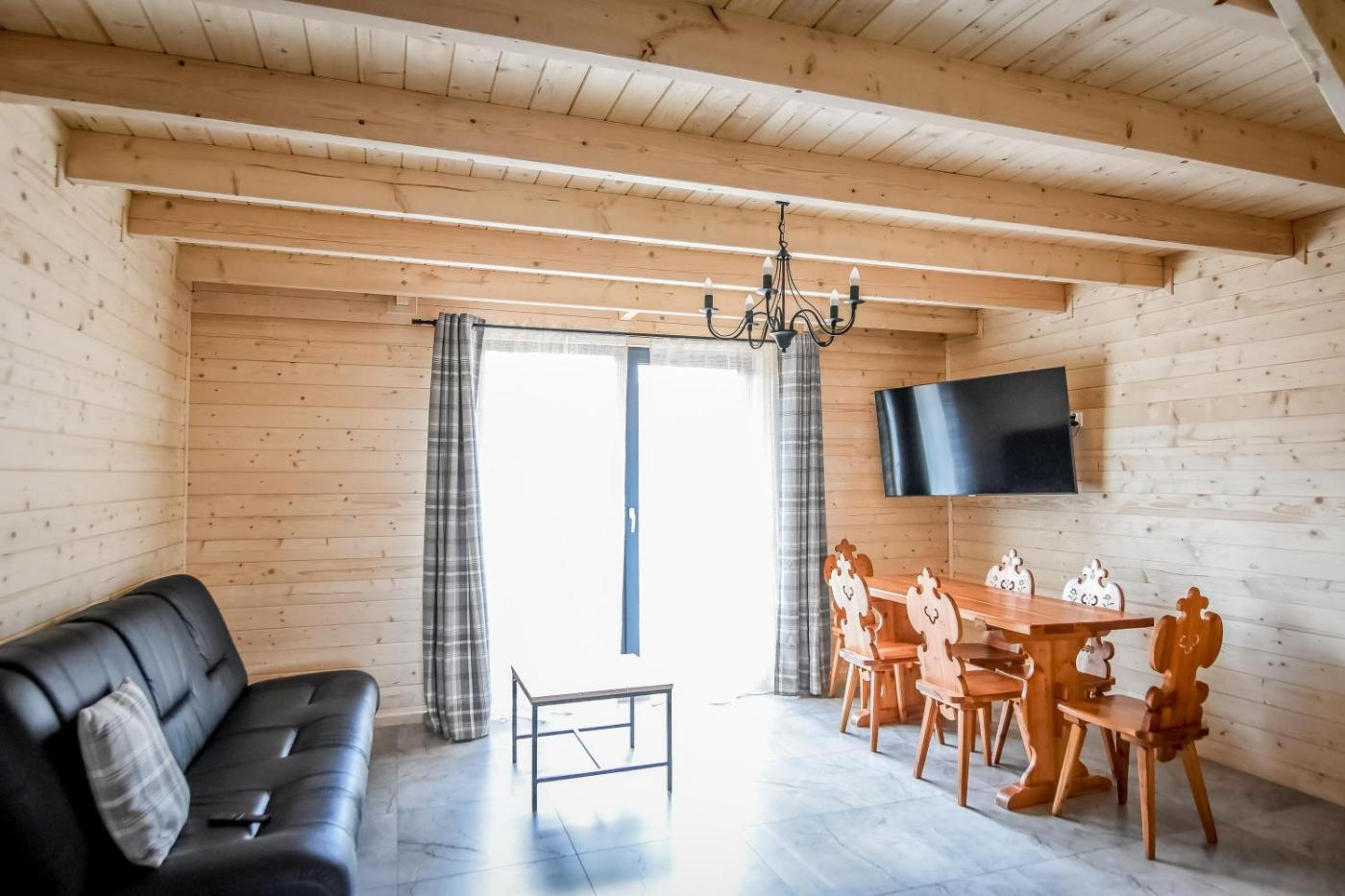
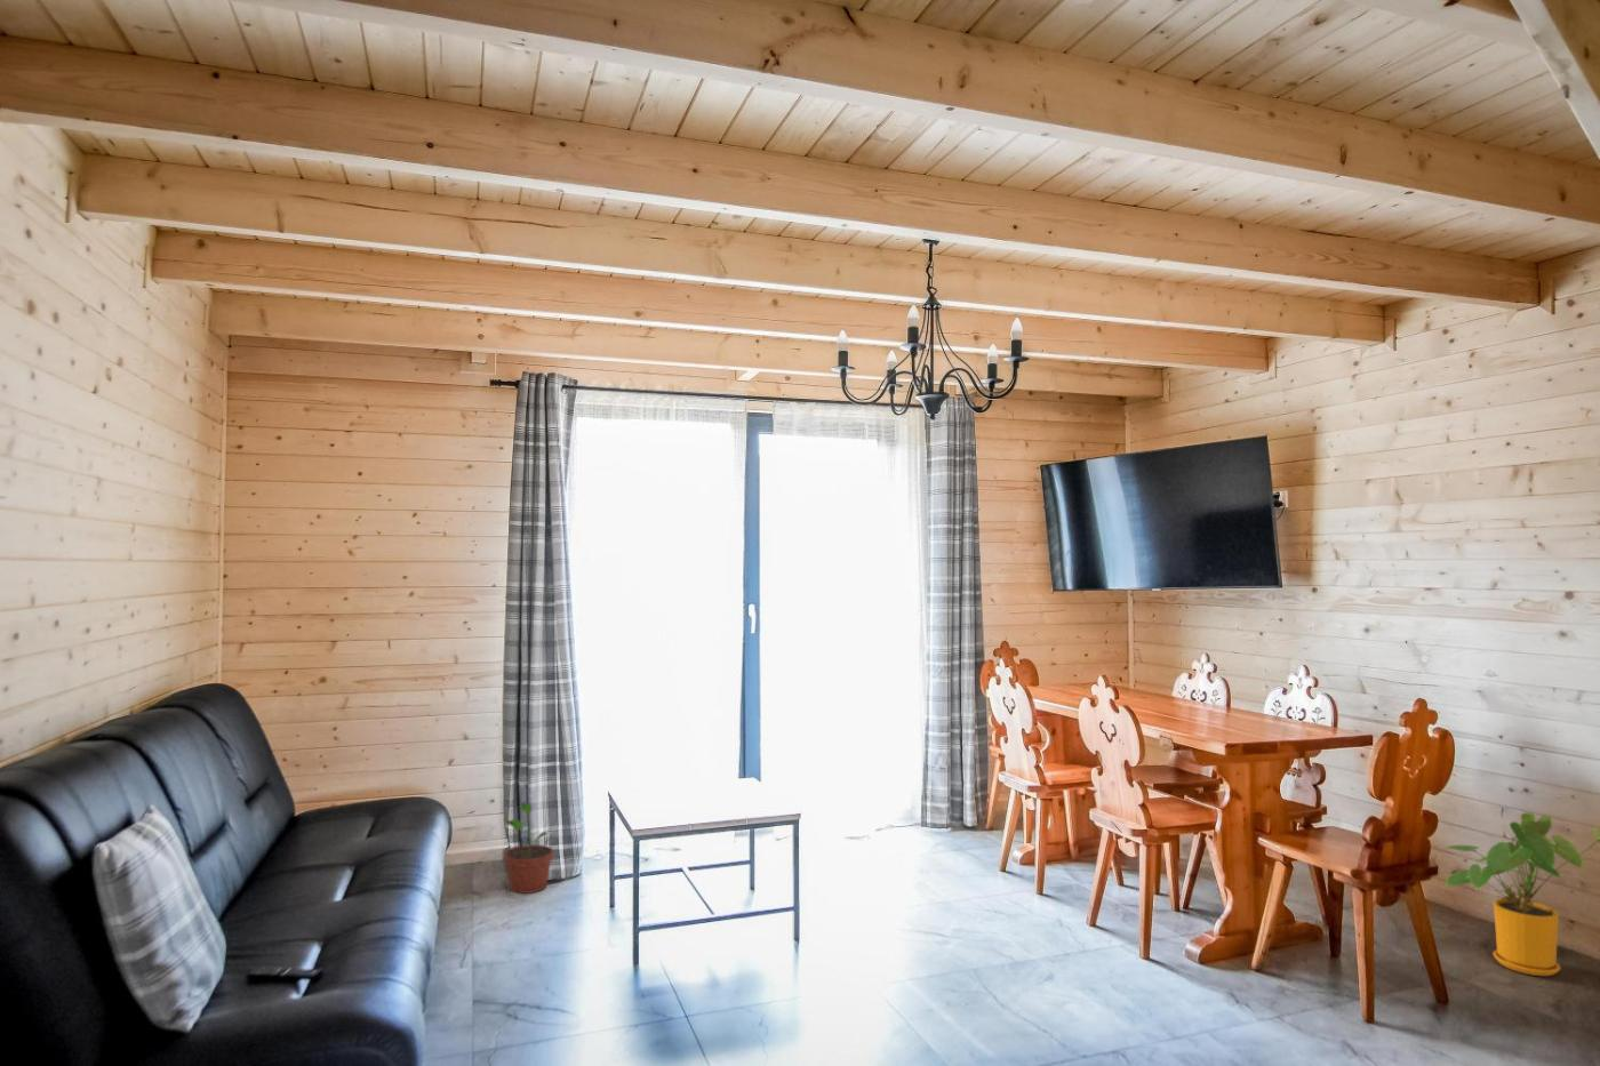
+ house plant [1441,811,1600,977]
+ potted plant [503,801,554,895]
